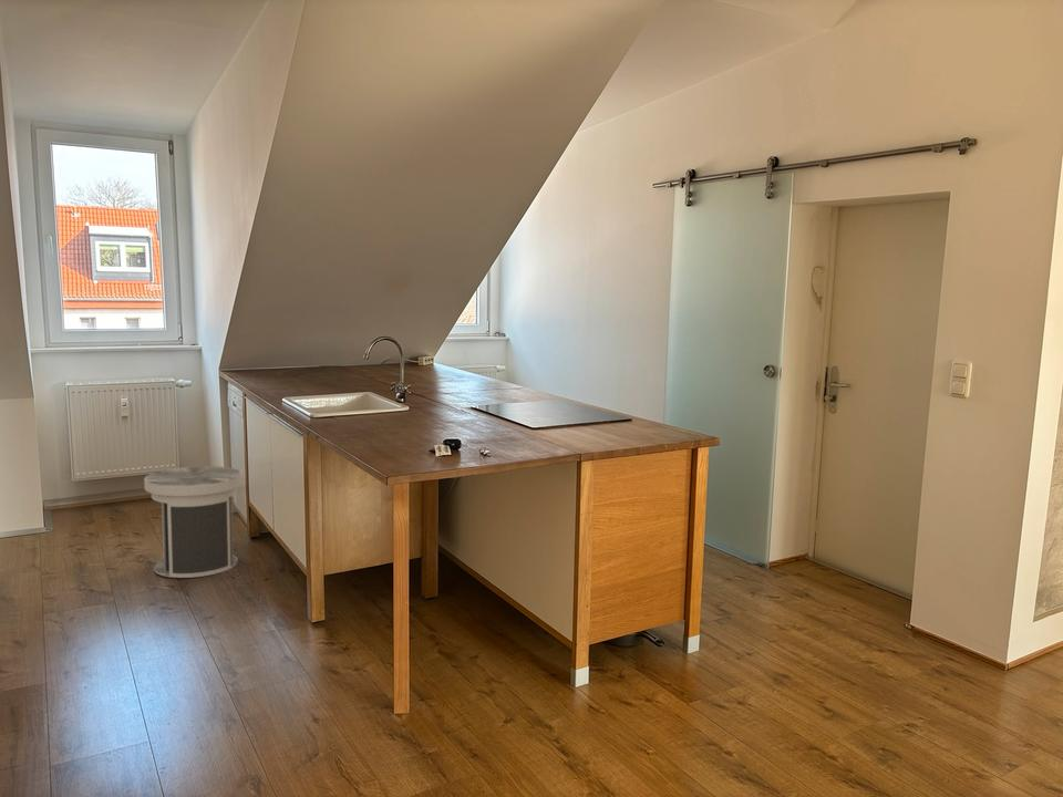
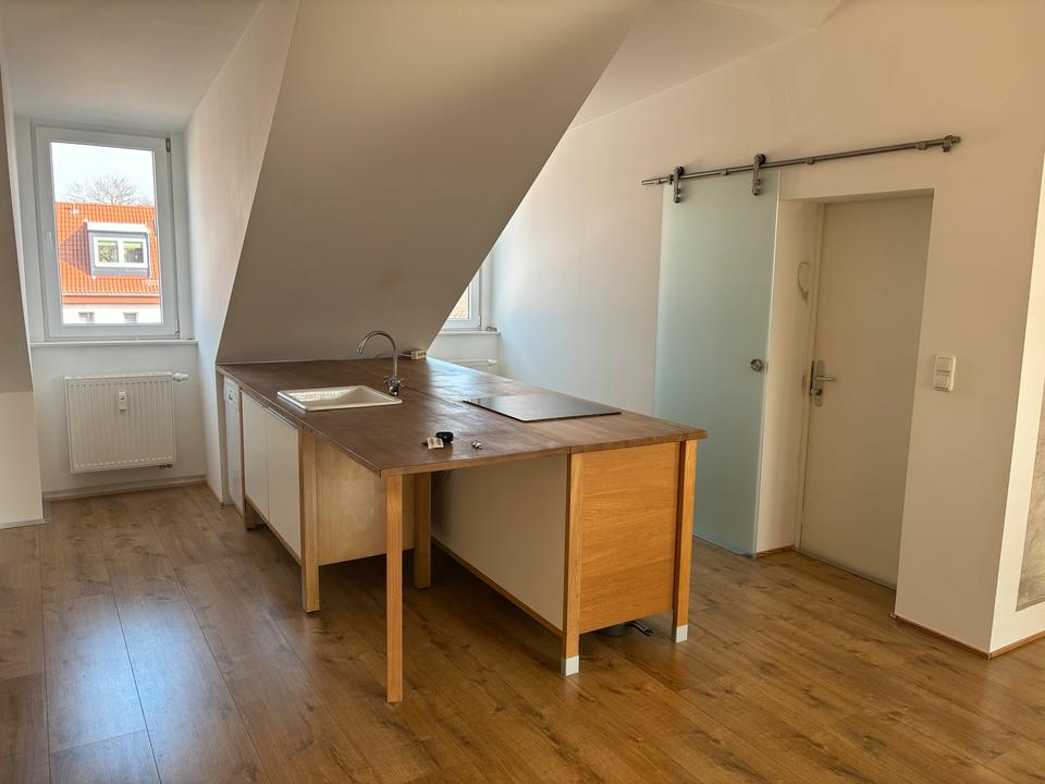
- revolving door [143,465,244,579]
